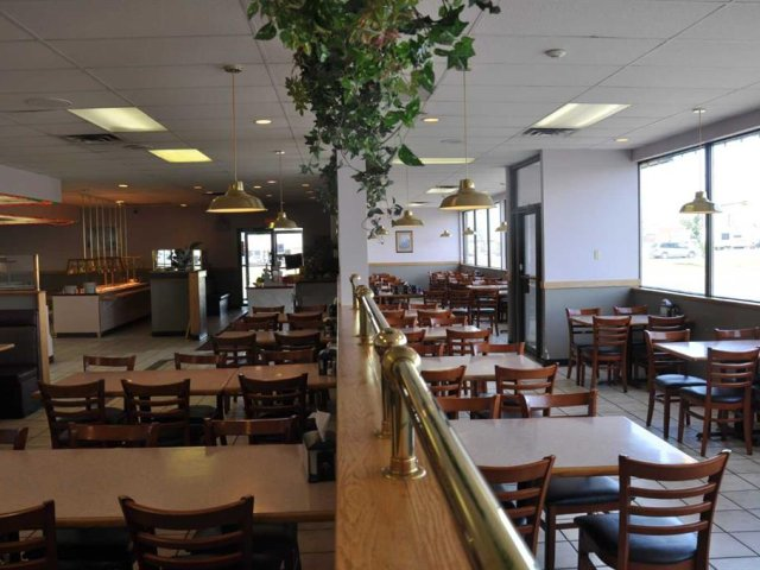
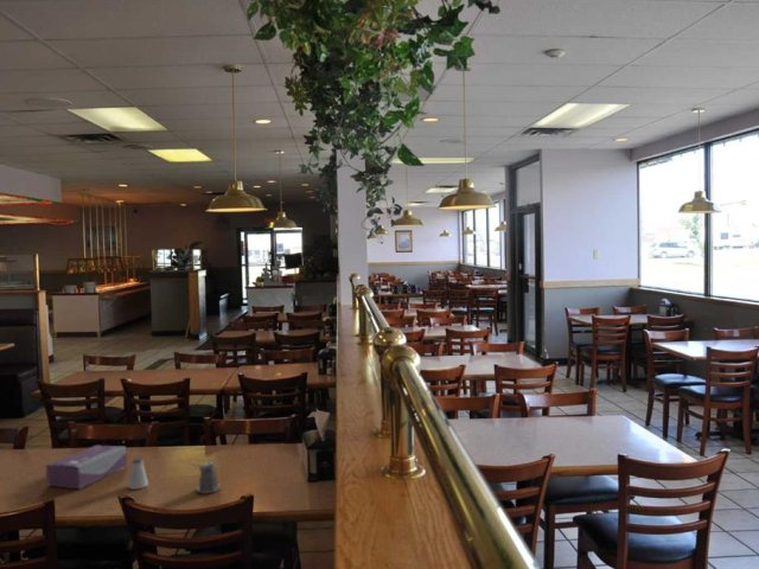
+ pepper shaker [191,462,221,496]
+ saltshaker [127,456,149,491]
+ tissue box [45,443,128,490]
